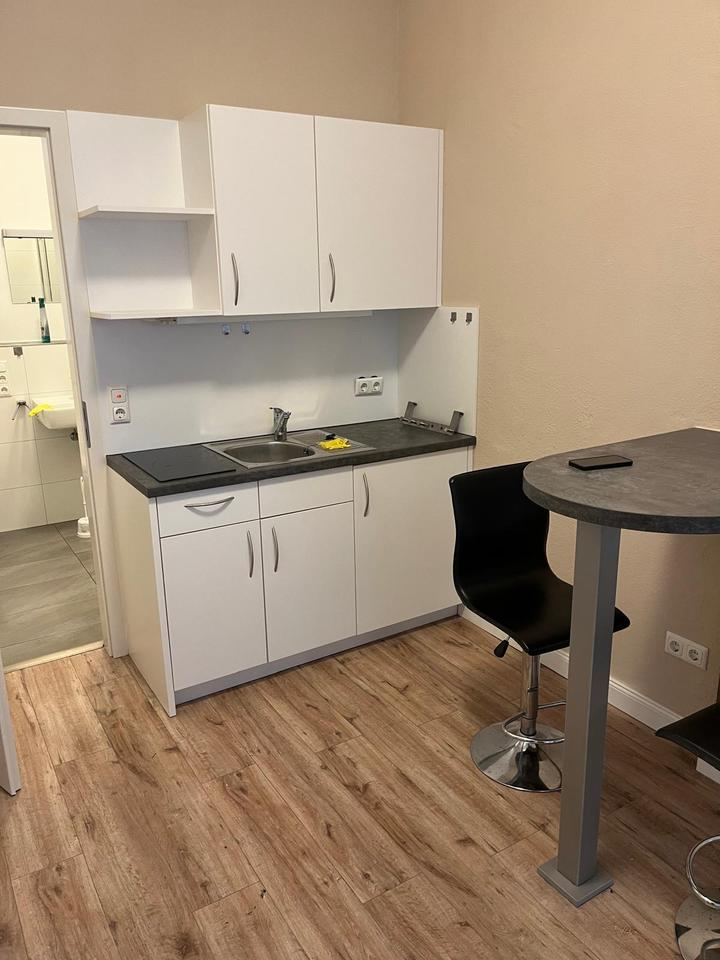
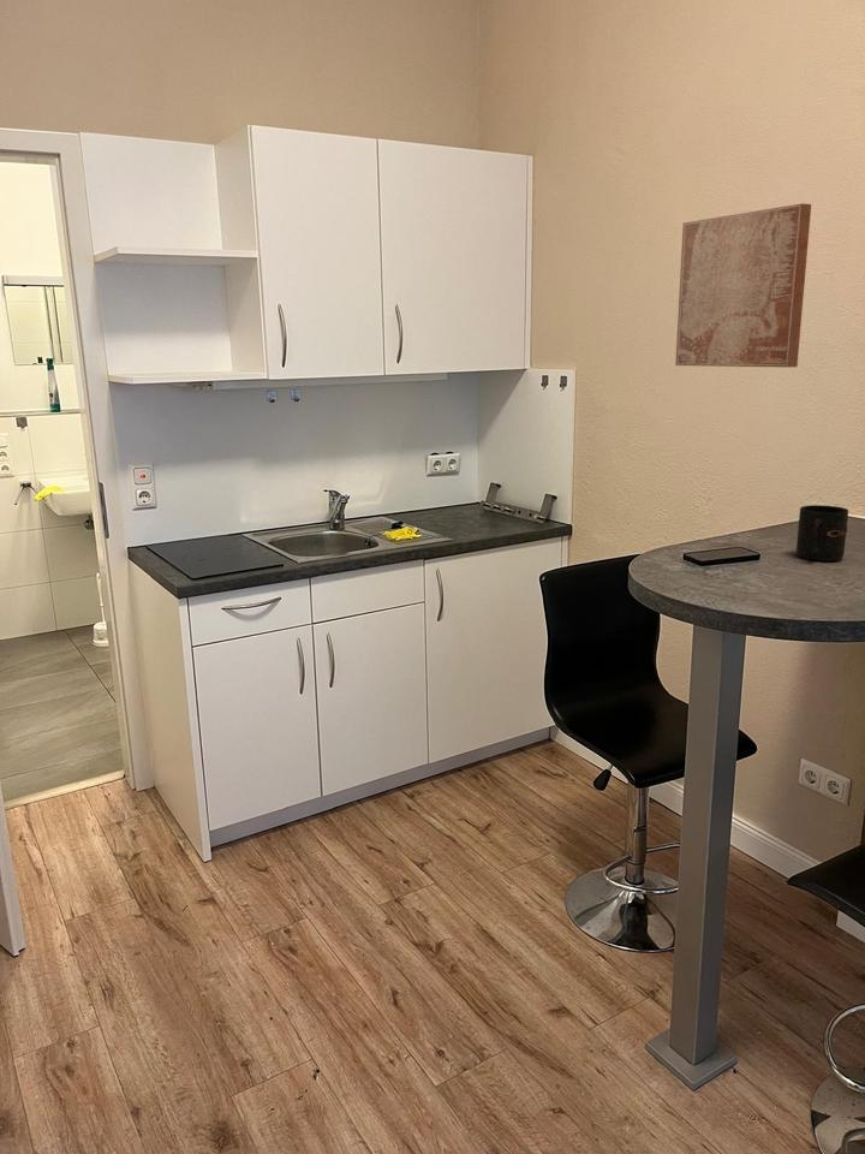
+ wall art [674,202,812,368]
+ mug [795,504,849,563]
